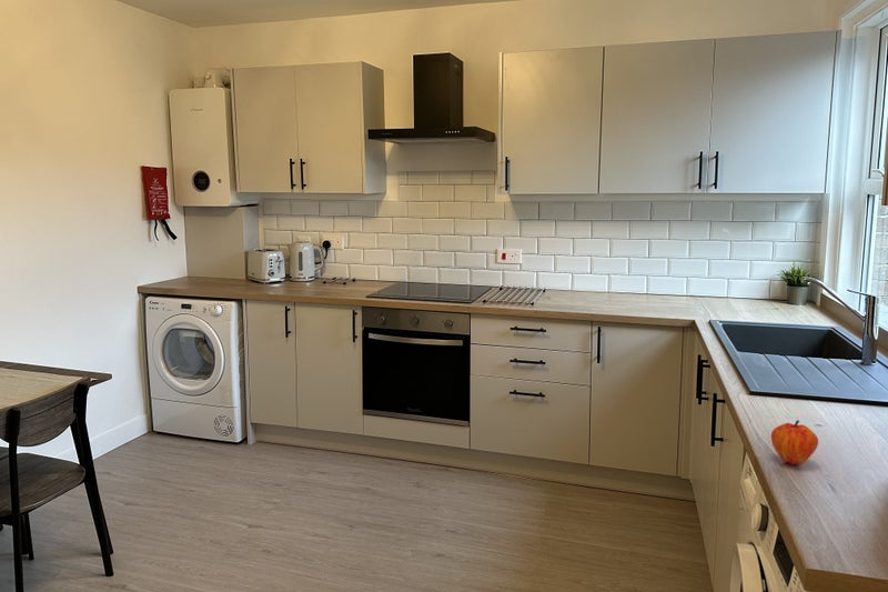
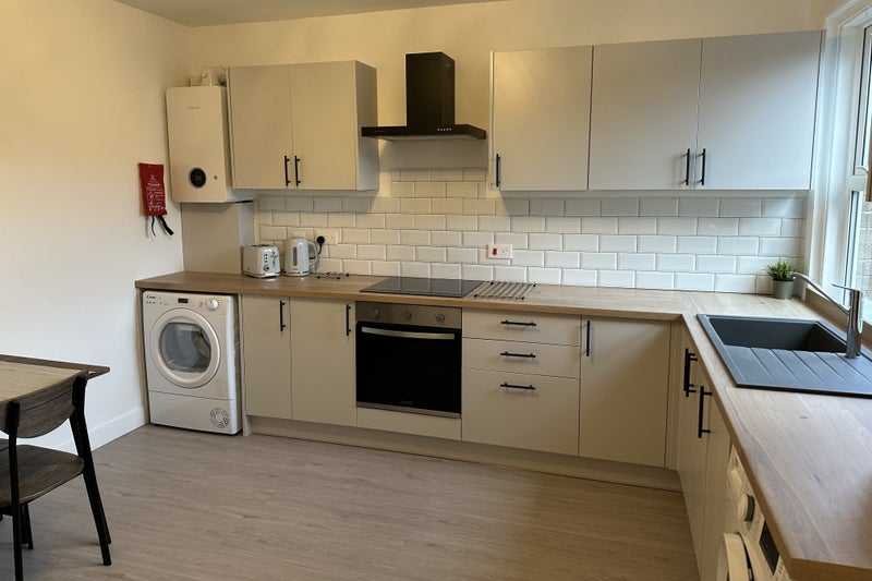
- fruit [770,419,819,465]
